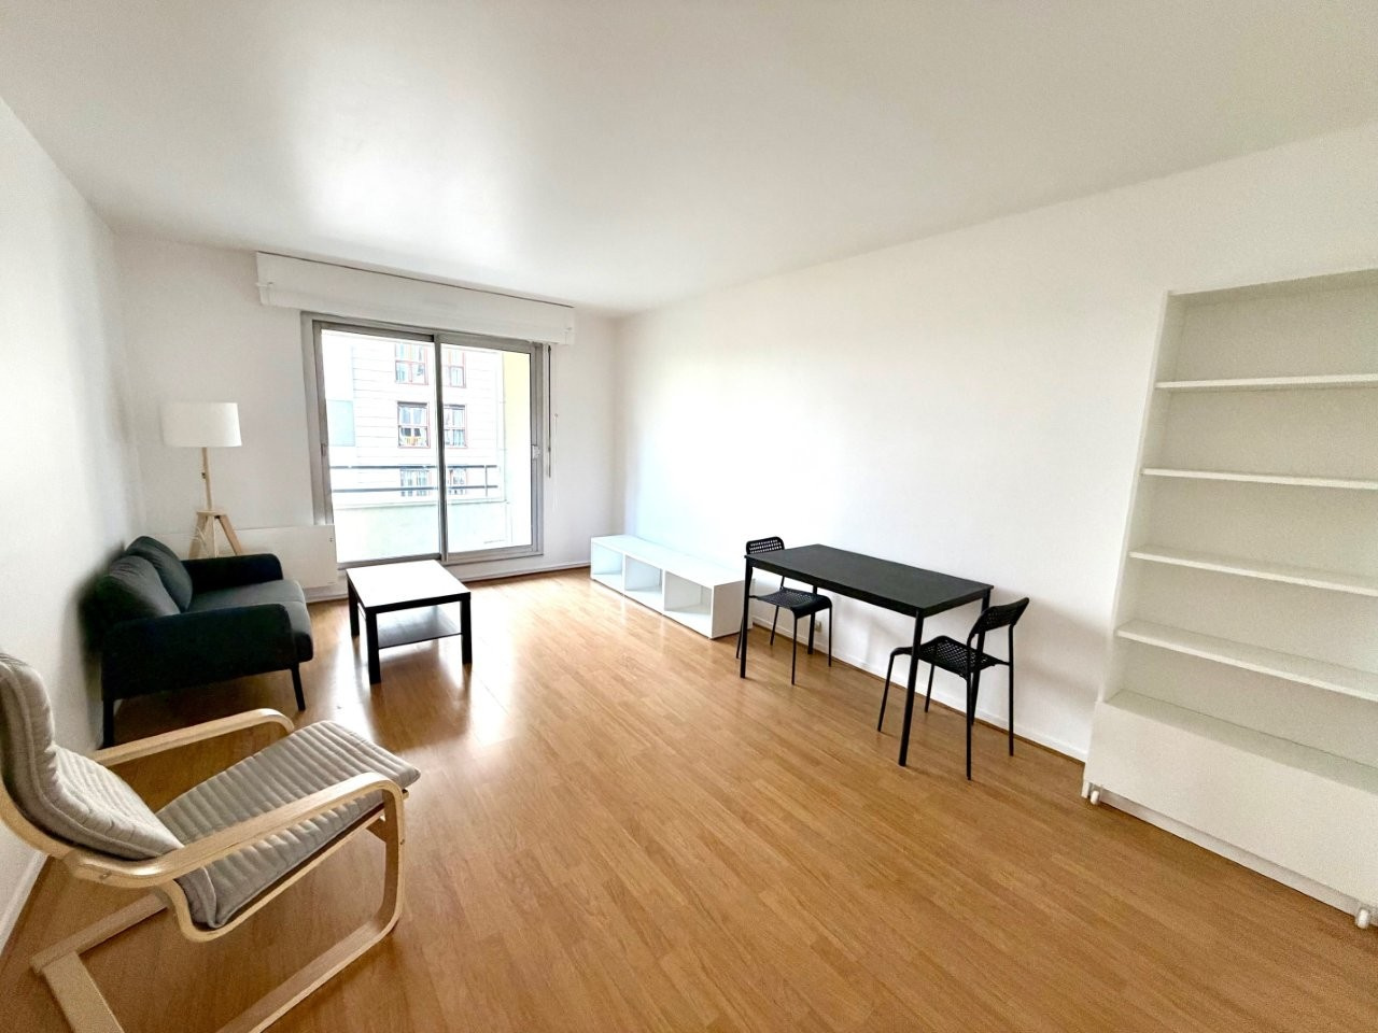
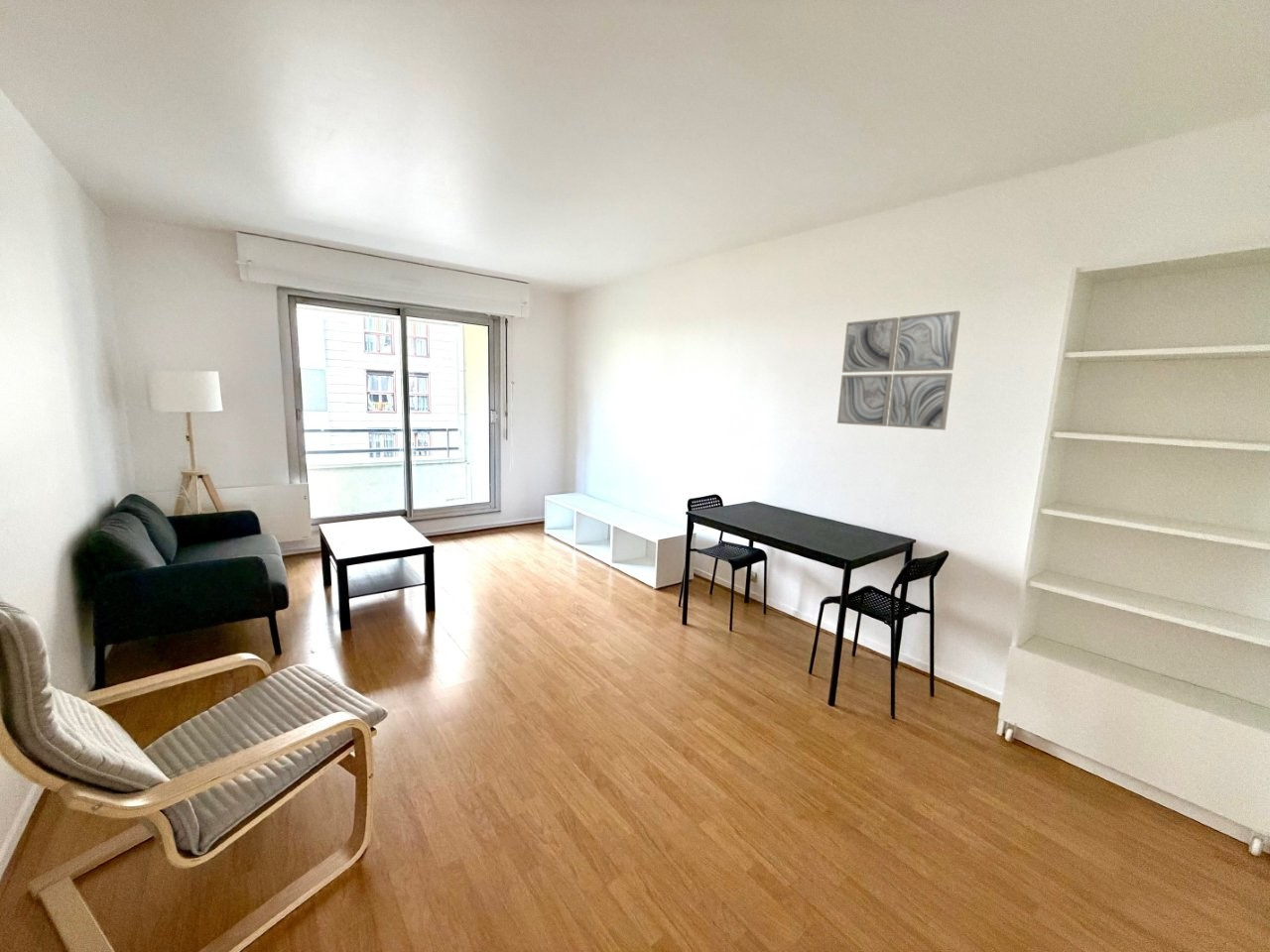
+ wall art [836,309,961,431]
